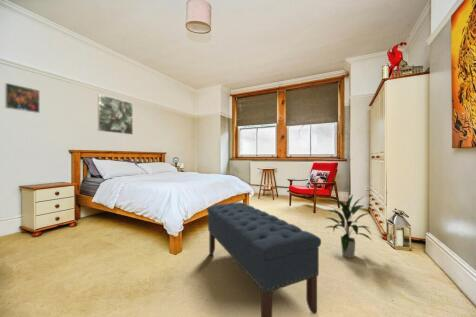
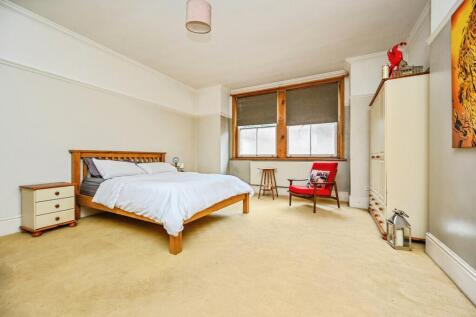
- indoor plant [323,194,374,259]
- bench [206,201,322,317]
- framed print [4,82,41,114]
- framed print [97,93,134,136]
